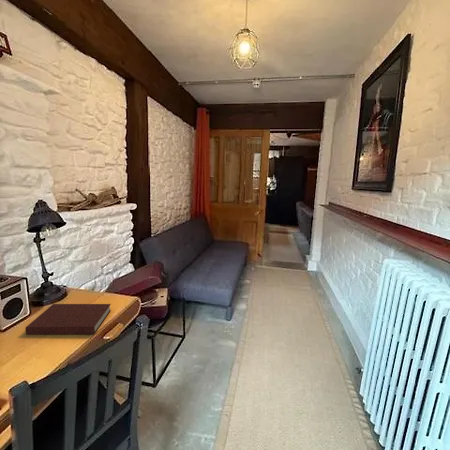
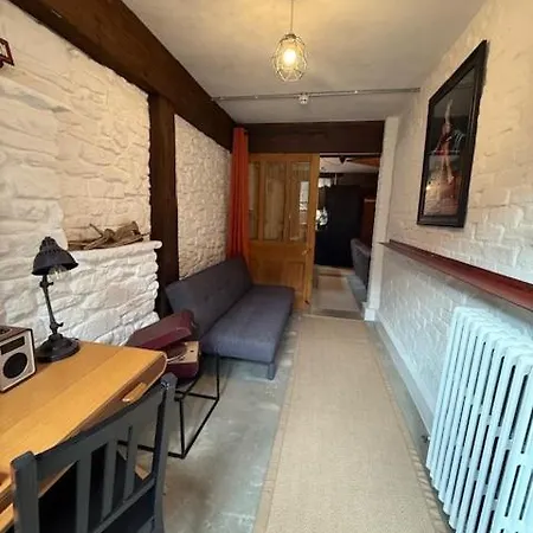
- notebook [24,303,112,336]
